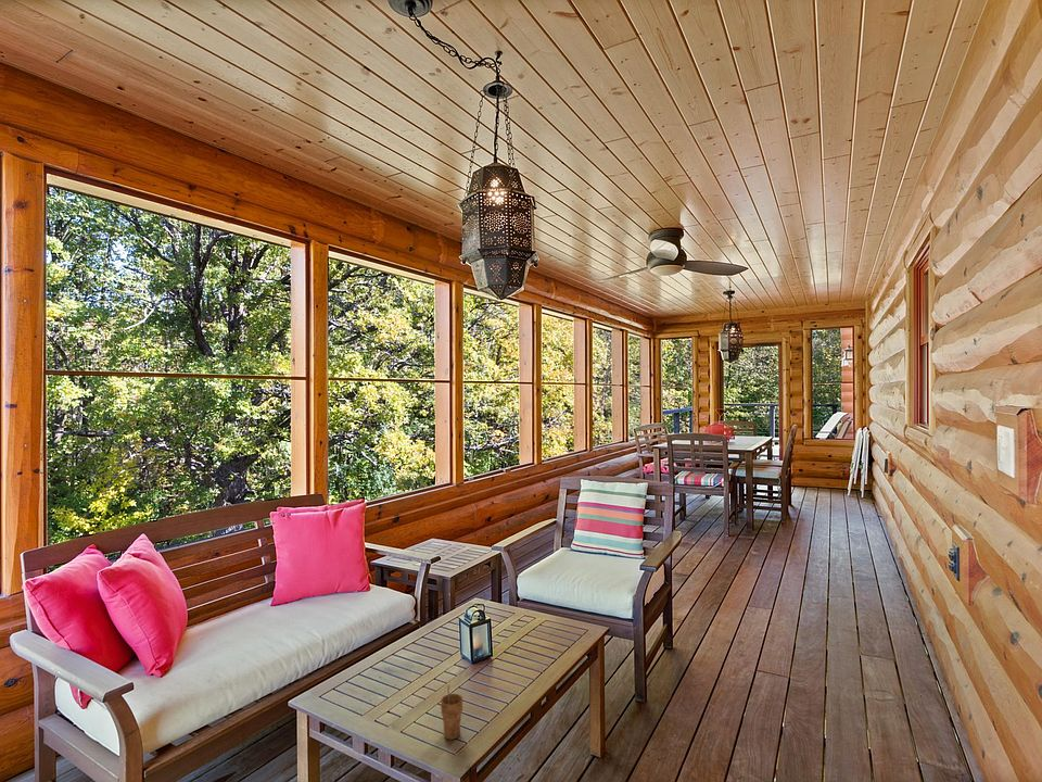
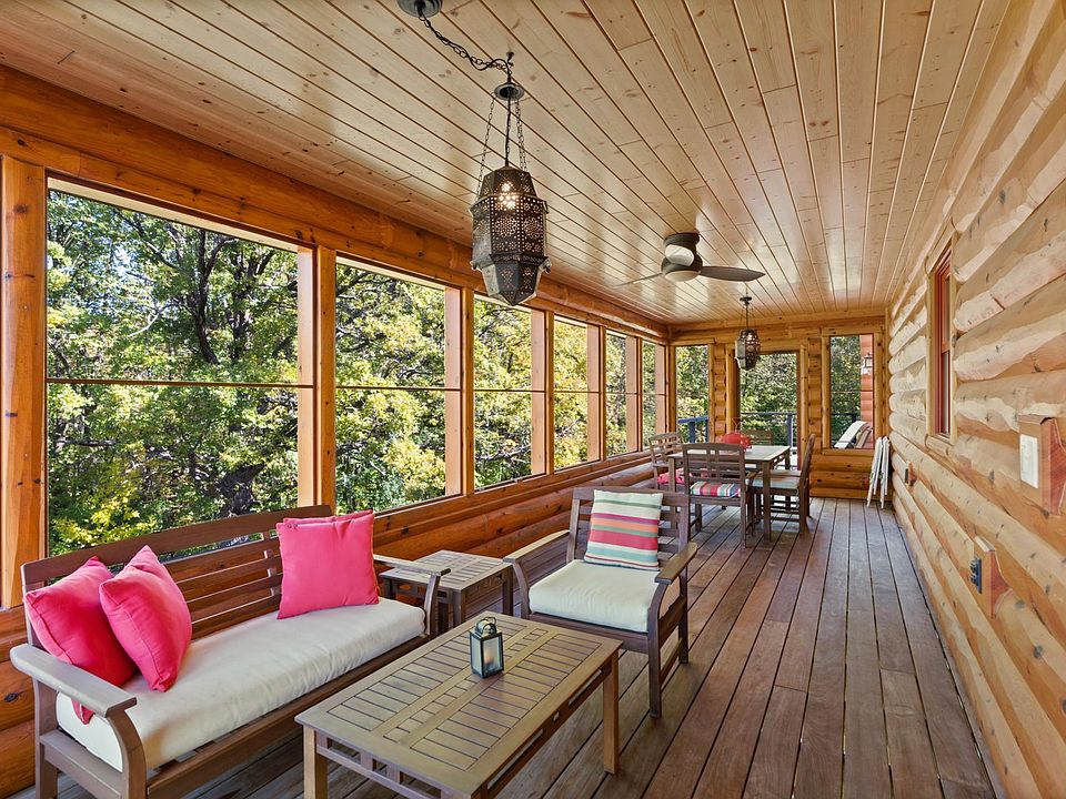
- cup [440,684,463,741]
